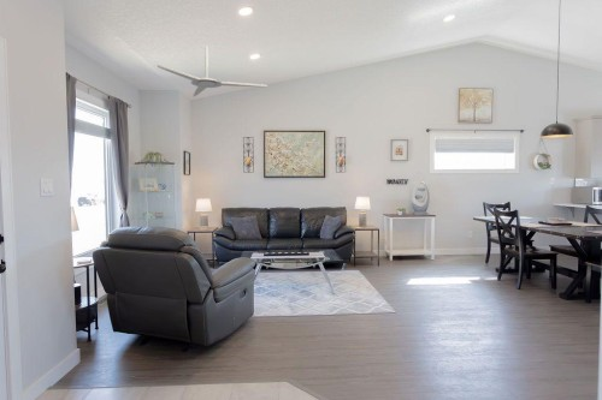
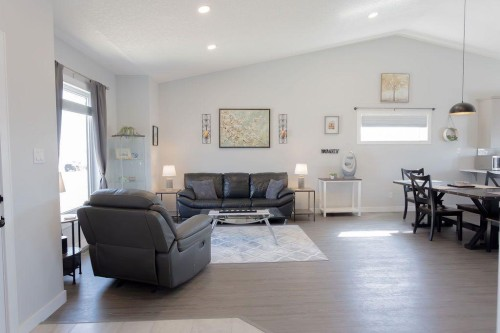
- ceiling fan [157,46,268,97]
